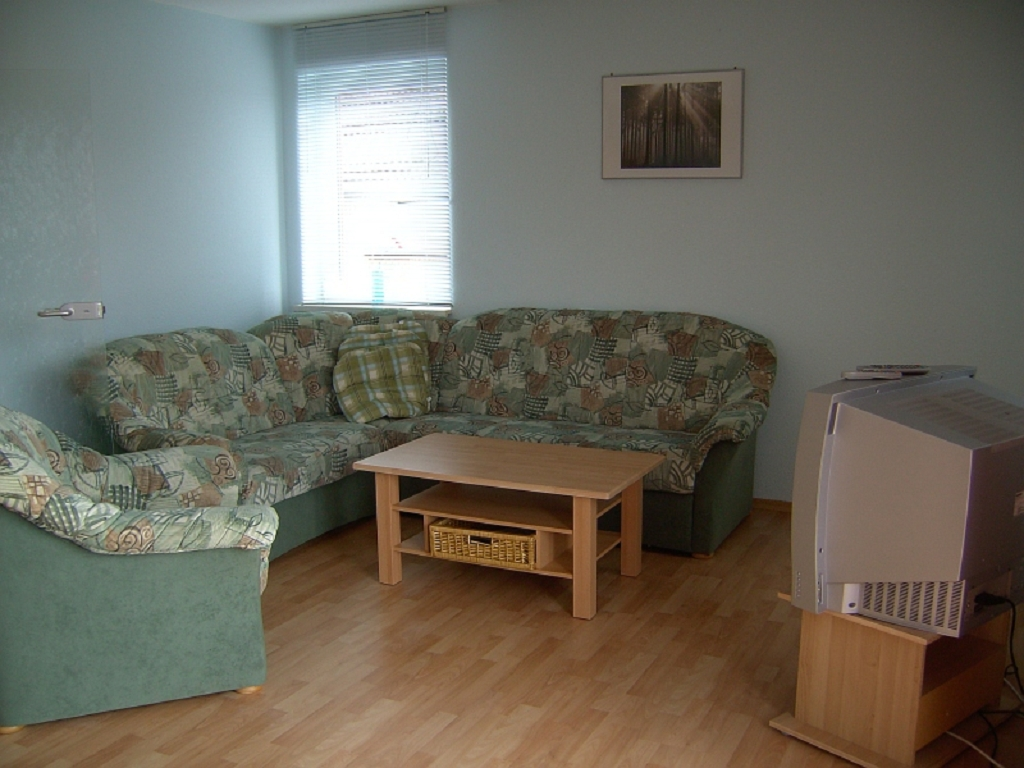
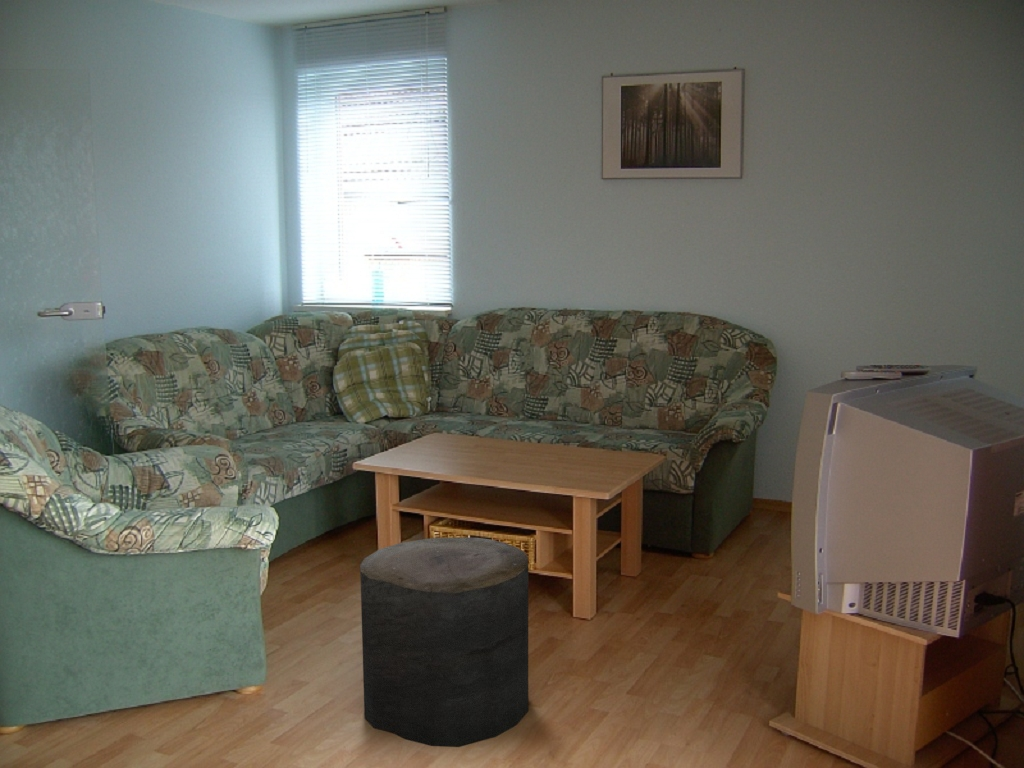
+ stool [359,536,529,748]
